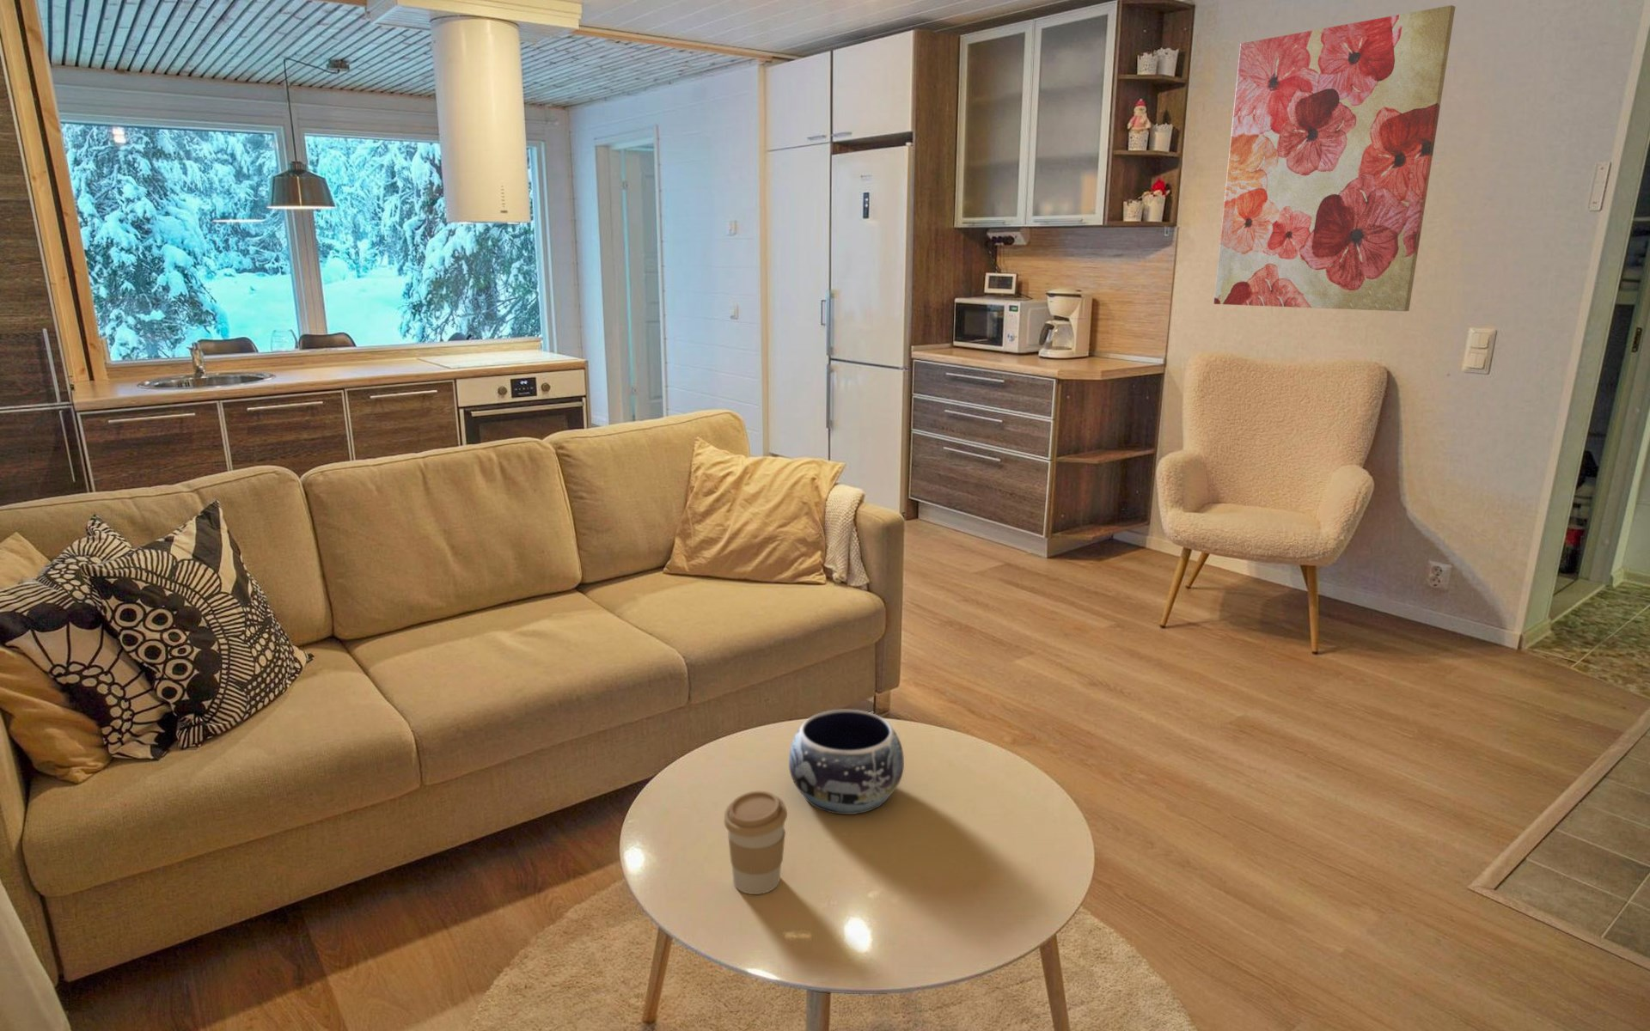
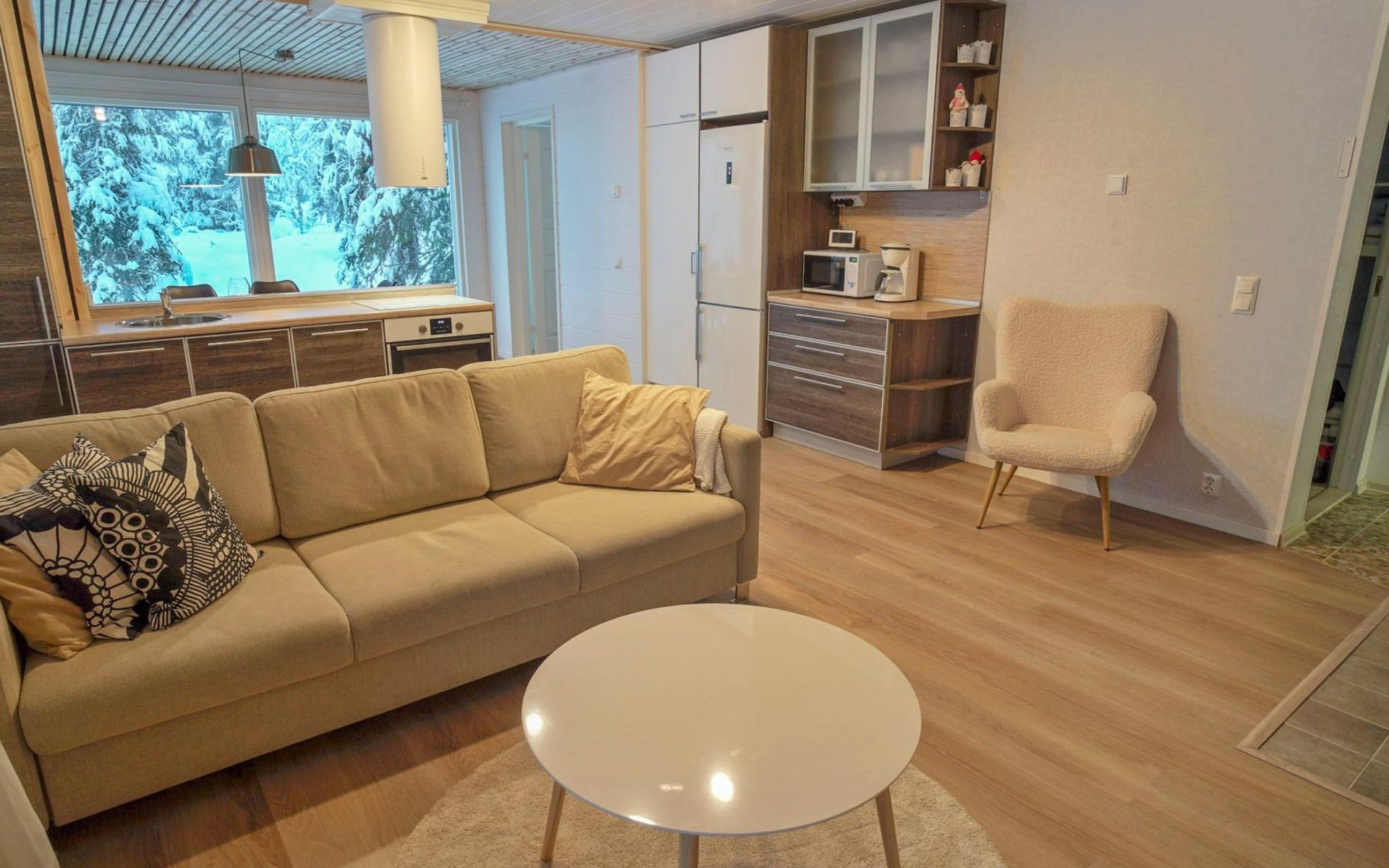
- coffee cup [722,790,788,896]
- decorative bowl [788,709,905,815]
- wall art [1213,5,1456,312]
